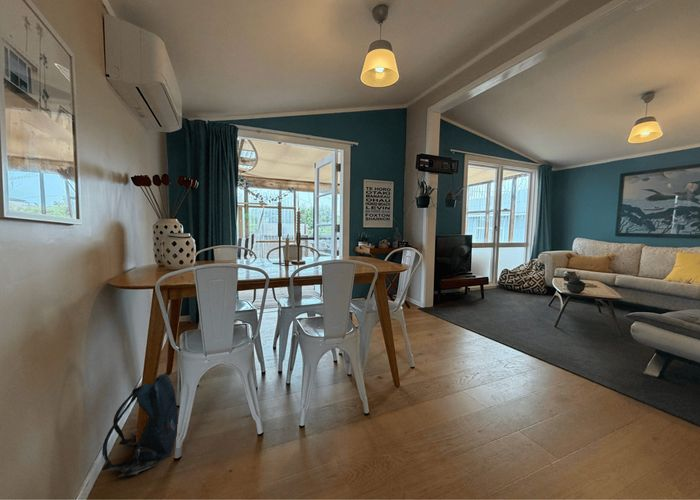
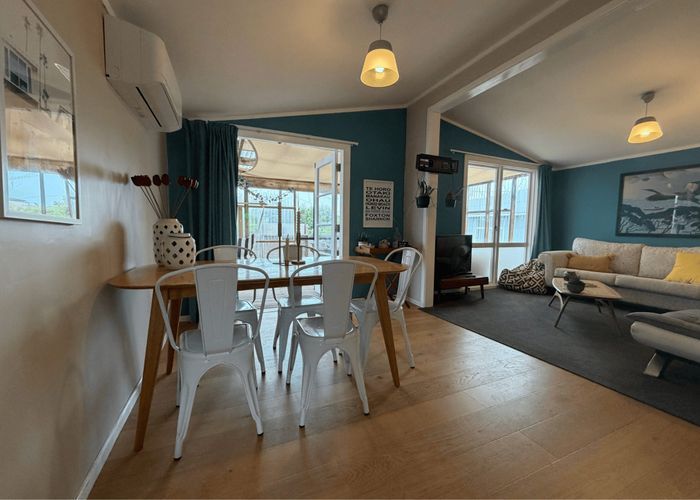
- backpack [101,373,179,477]
